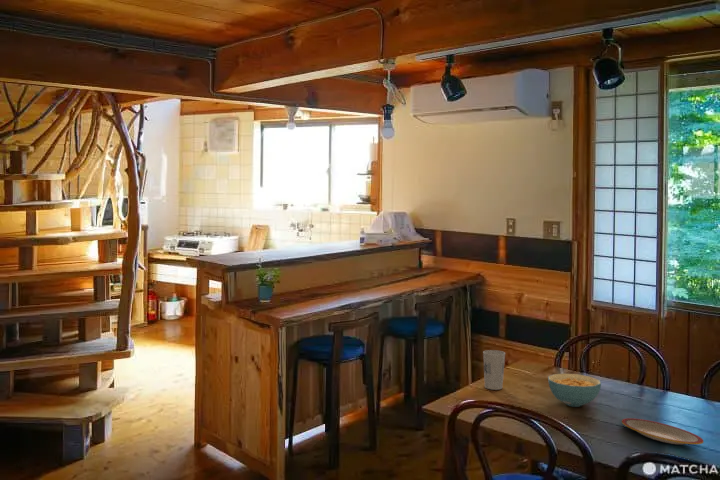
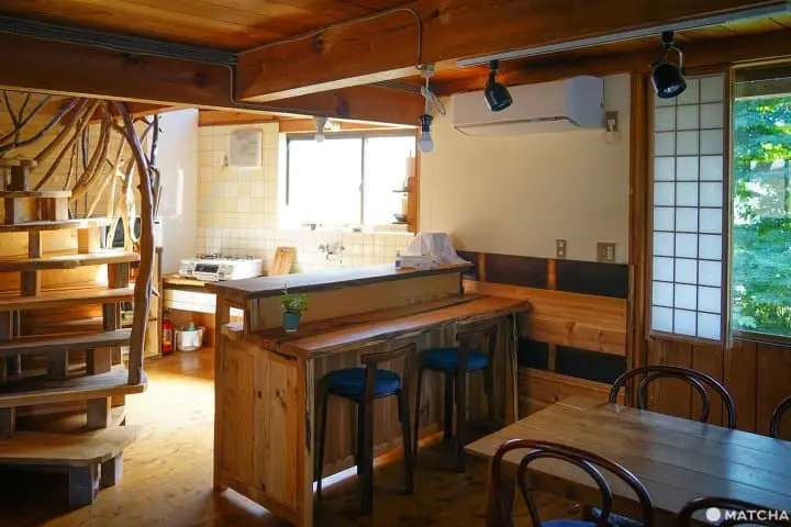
- cup [482,349,506,391]
- plate [621,417,705,445]
- cereal bowl [547,373,602,408]
